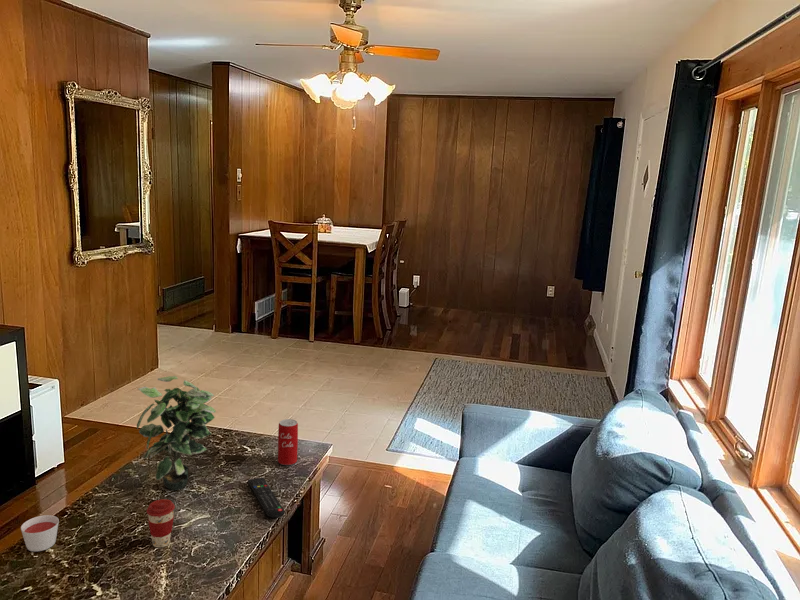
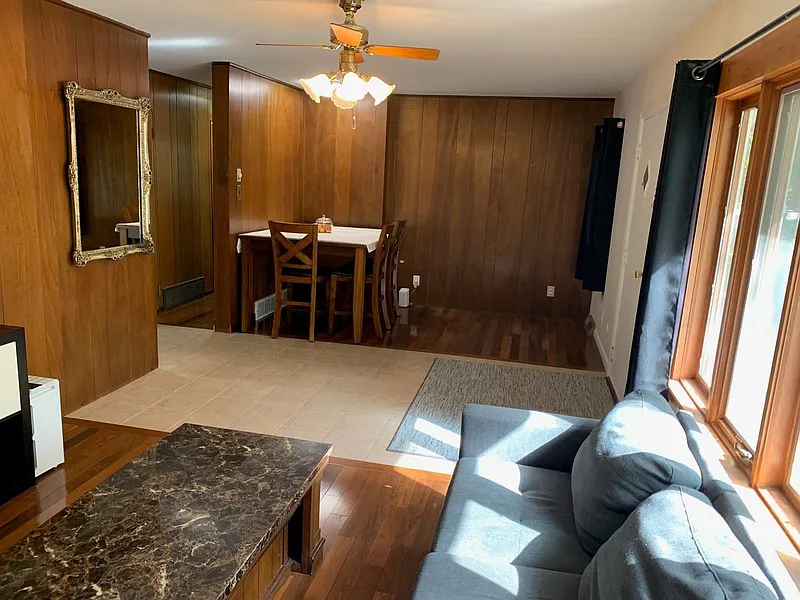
- candle [20,514,60,552]
- beverage can [277,418,299,466]
- potted plant [136,375,217,491]
- remote control [247,477,286,519]
- coffee cup [146,498,176,549]
